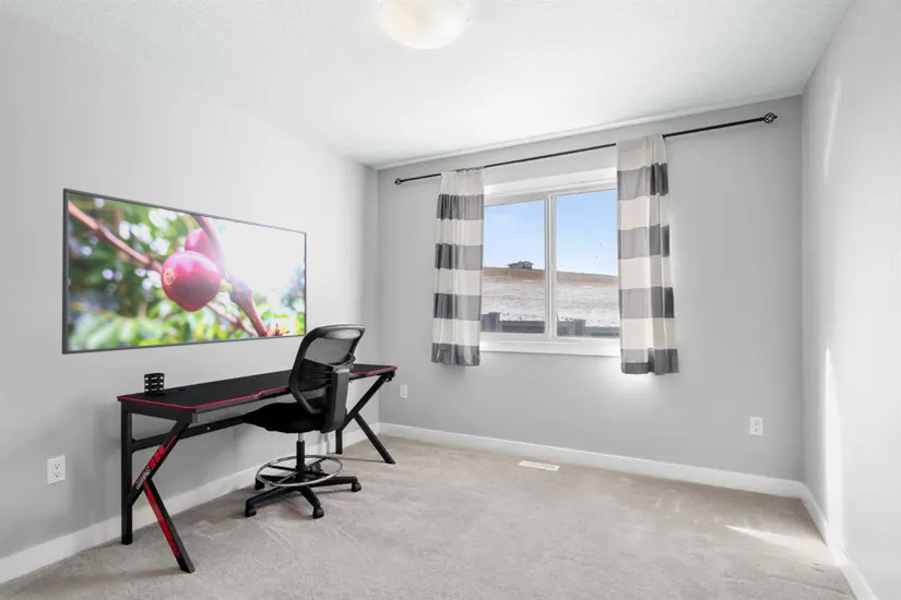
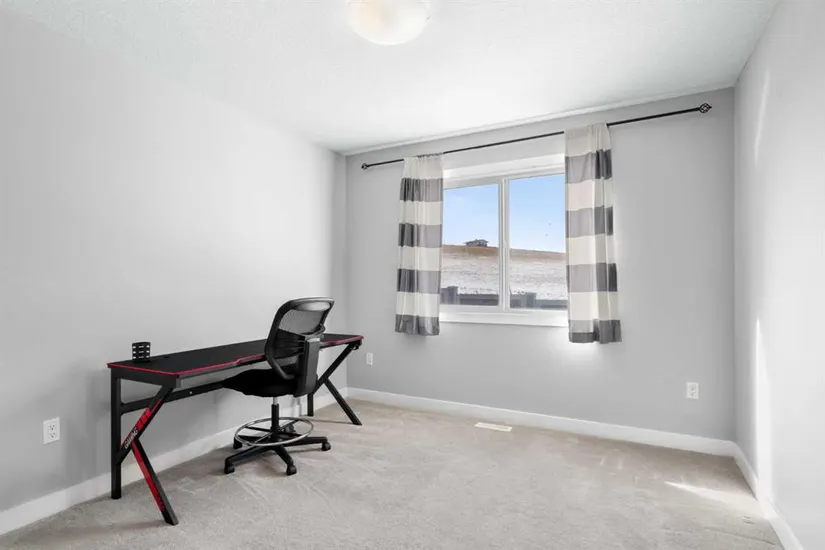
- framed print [61,188,308,356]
